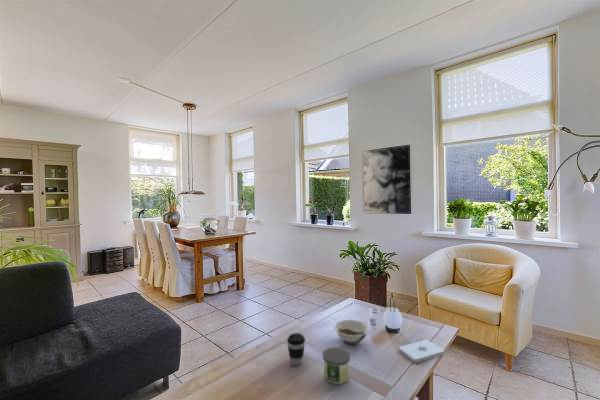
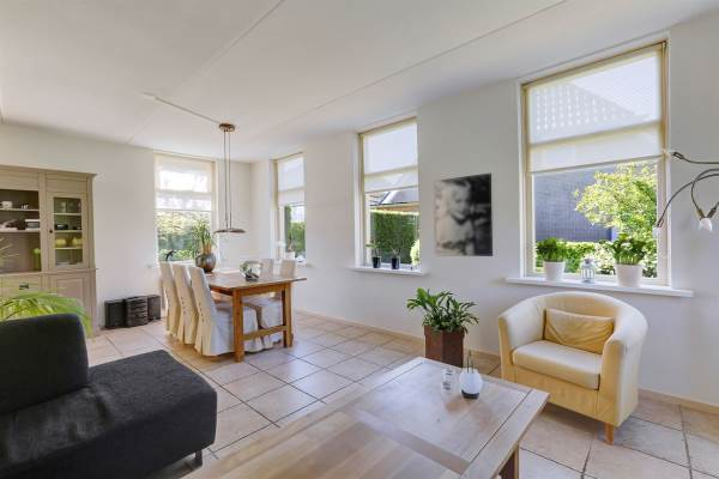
- coffee cup [286,332,306,366]
- candle [322,346,351,385]
- notepad [397,339,445,363]
- bowl [333,319,370,346]
